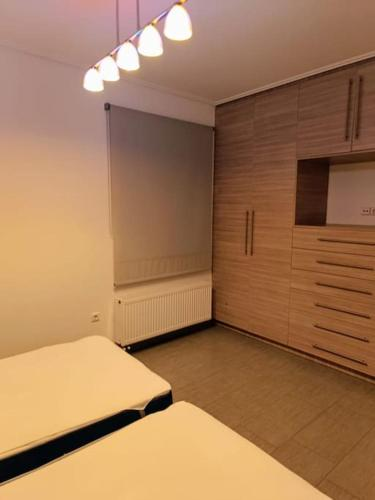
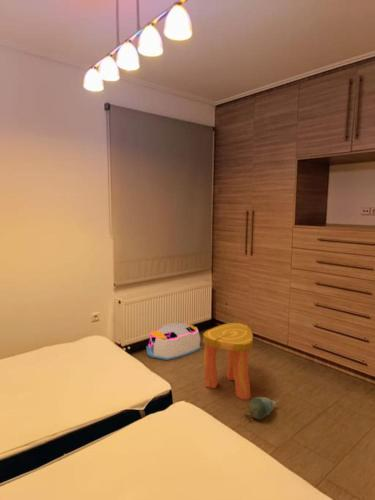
+ plush toy [241,396,280,422]
+ stool [202,322,254,400]
+ storage bin [145,322,202,361]
